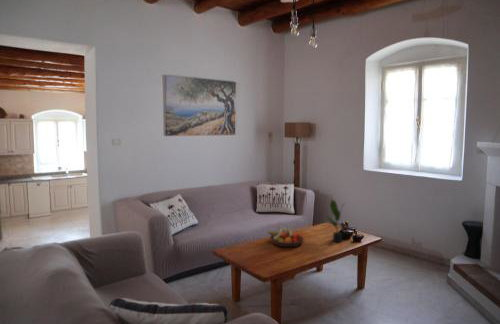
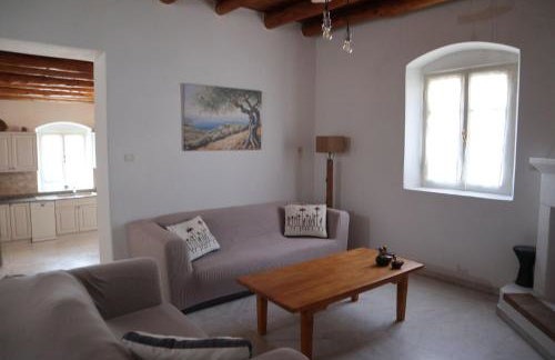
- potted plant [325,198,346,243]
- fruit bowl [266,226,305,248]
